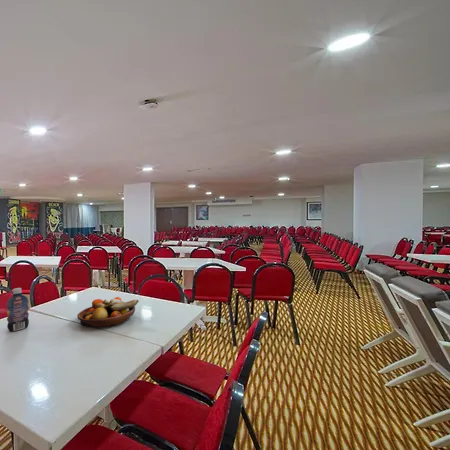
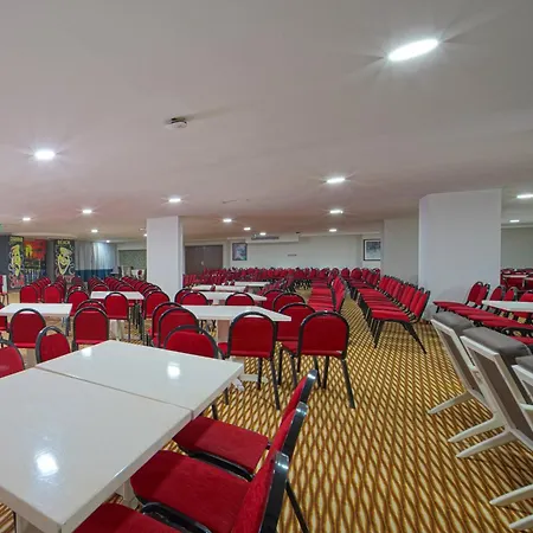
- fruit bowl [76,296,140,329]
- bottle [6,287,30,332]
